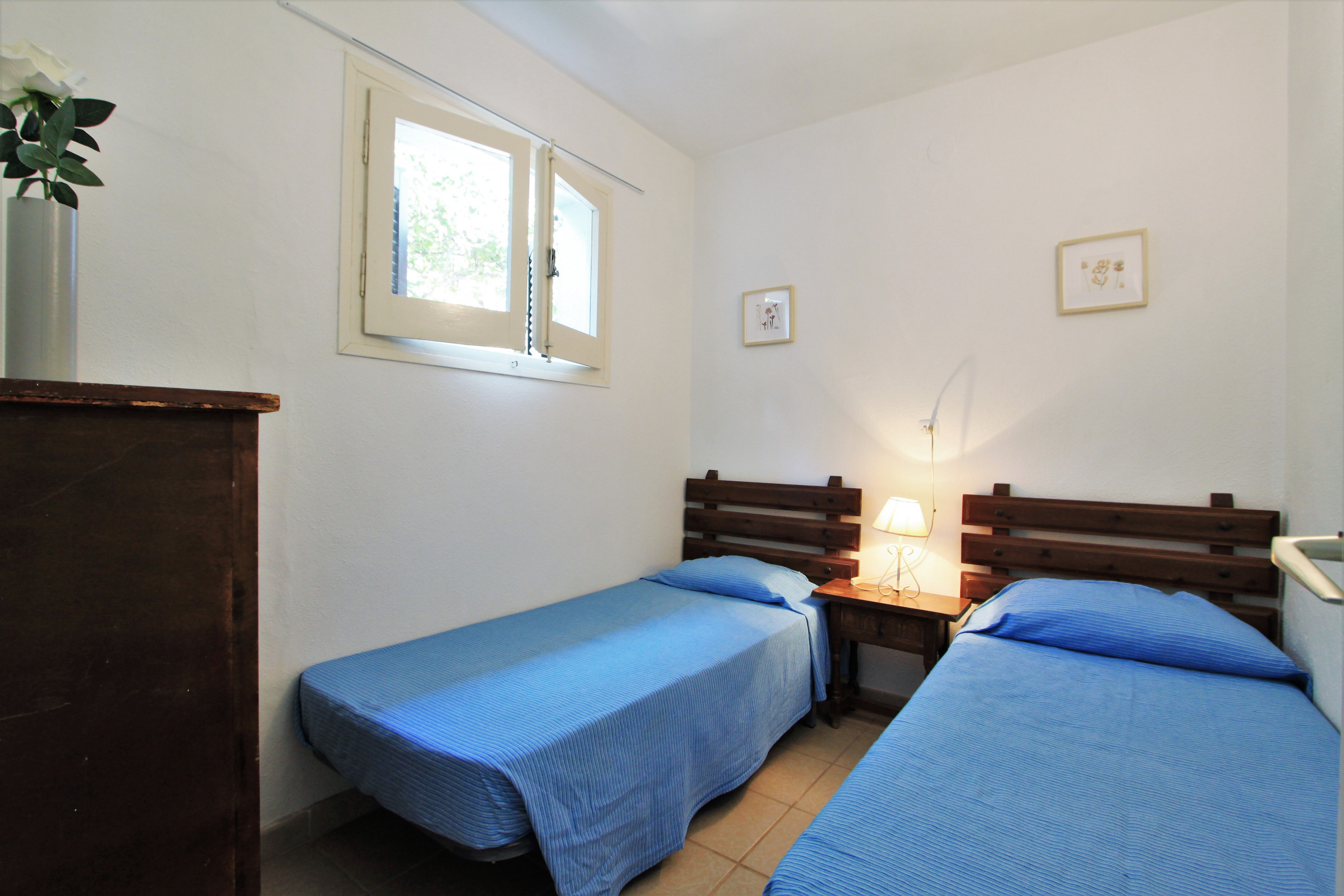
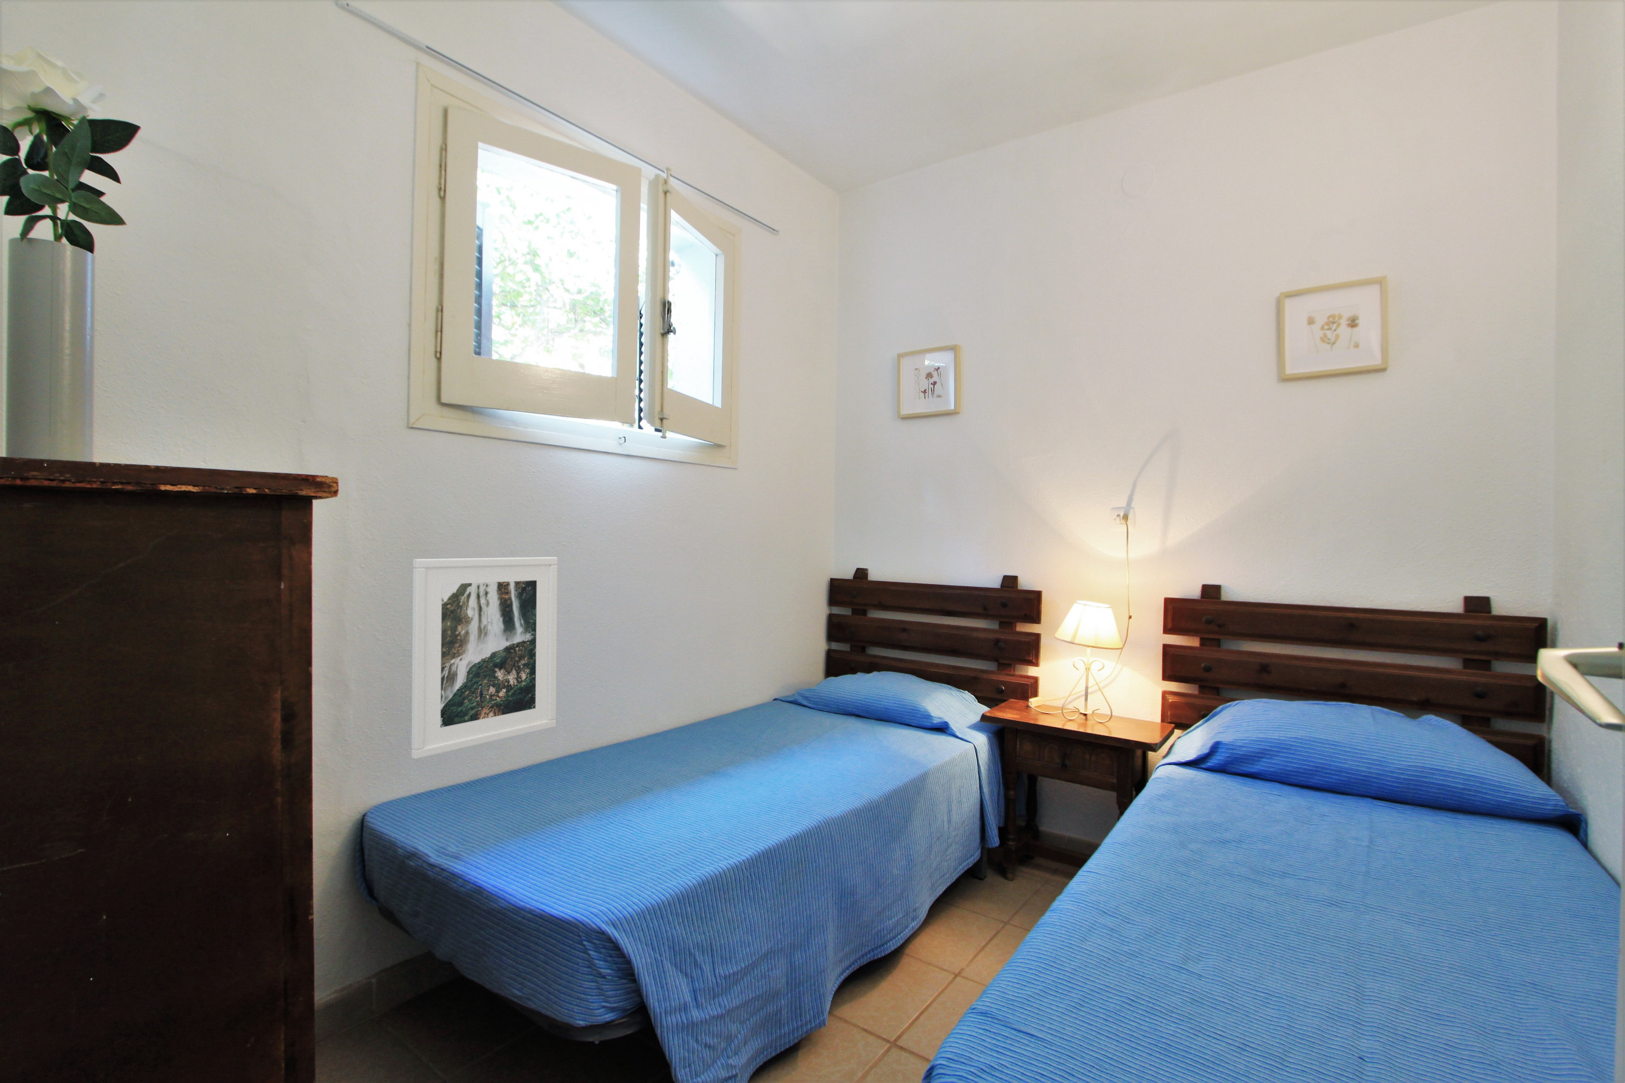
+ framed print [411,556,557,759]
